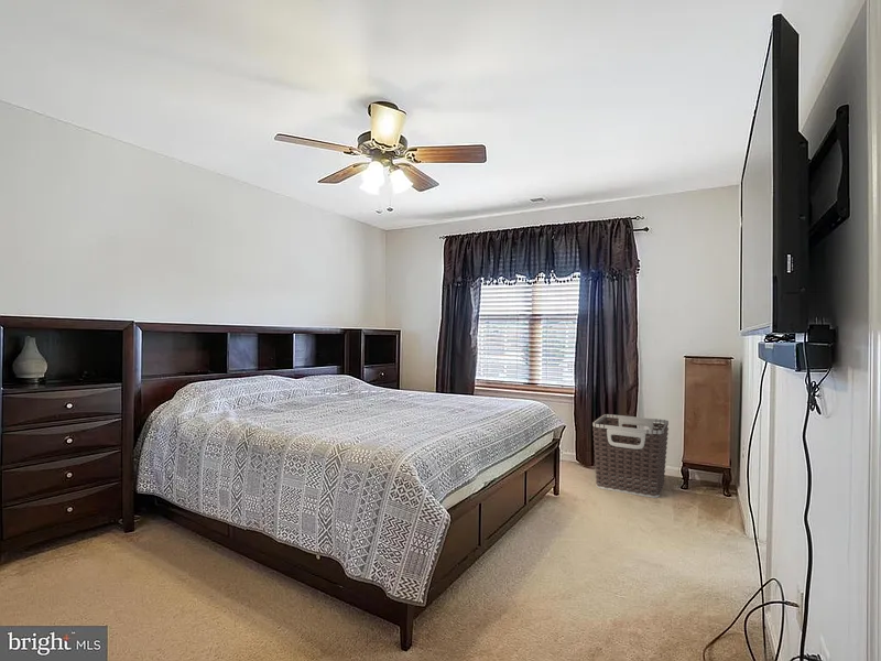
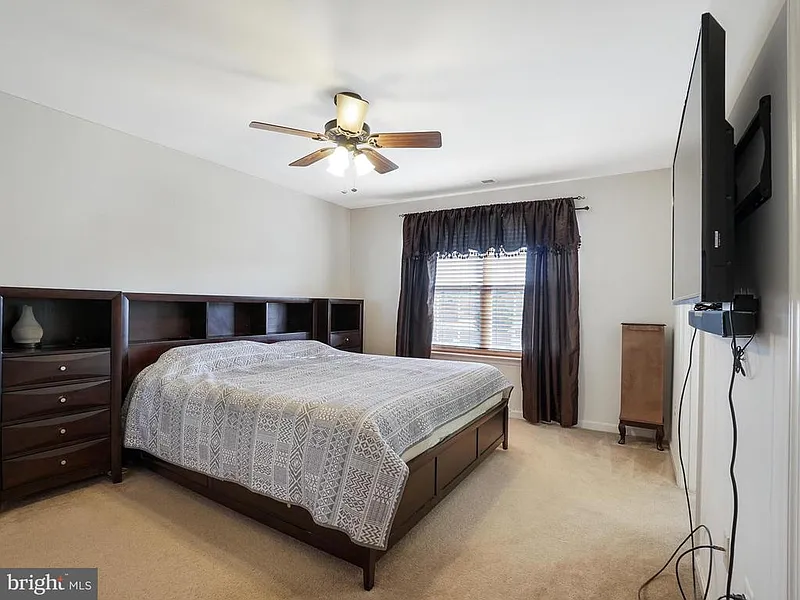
- clothes hamper [591,413,670,499]
